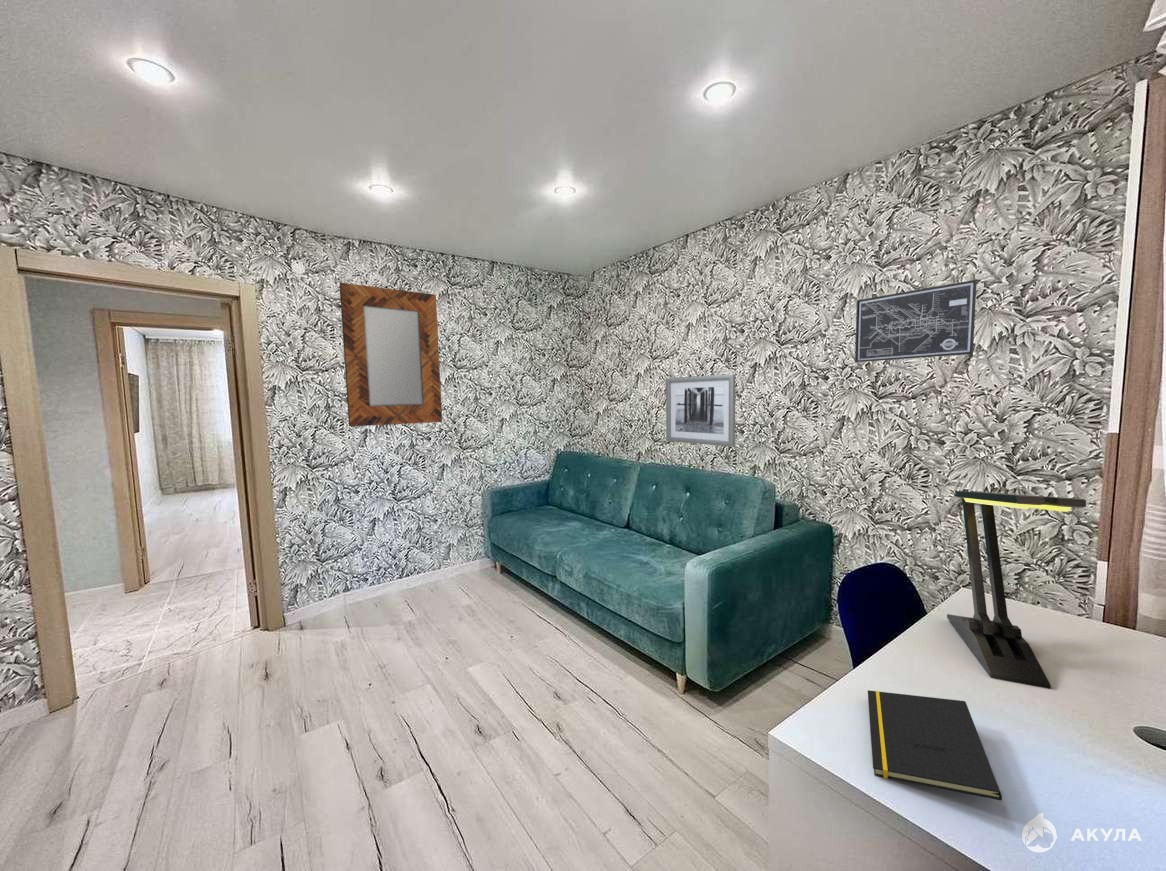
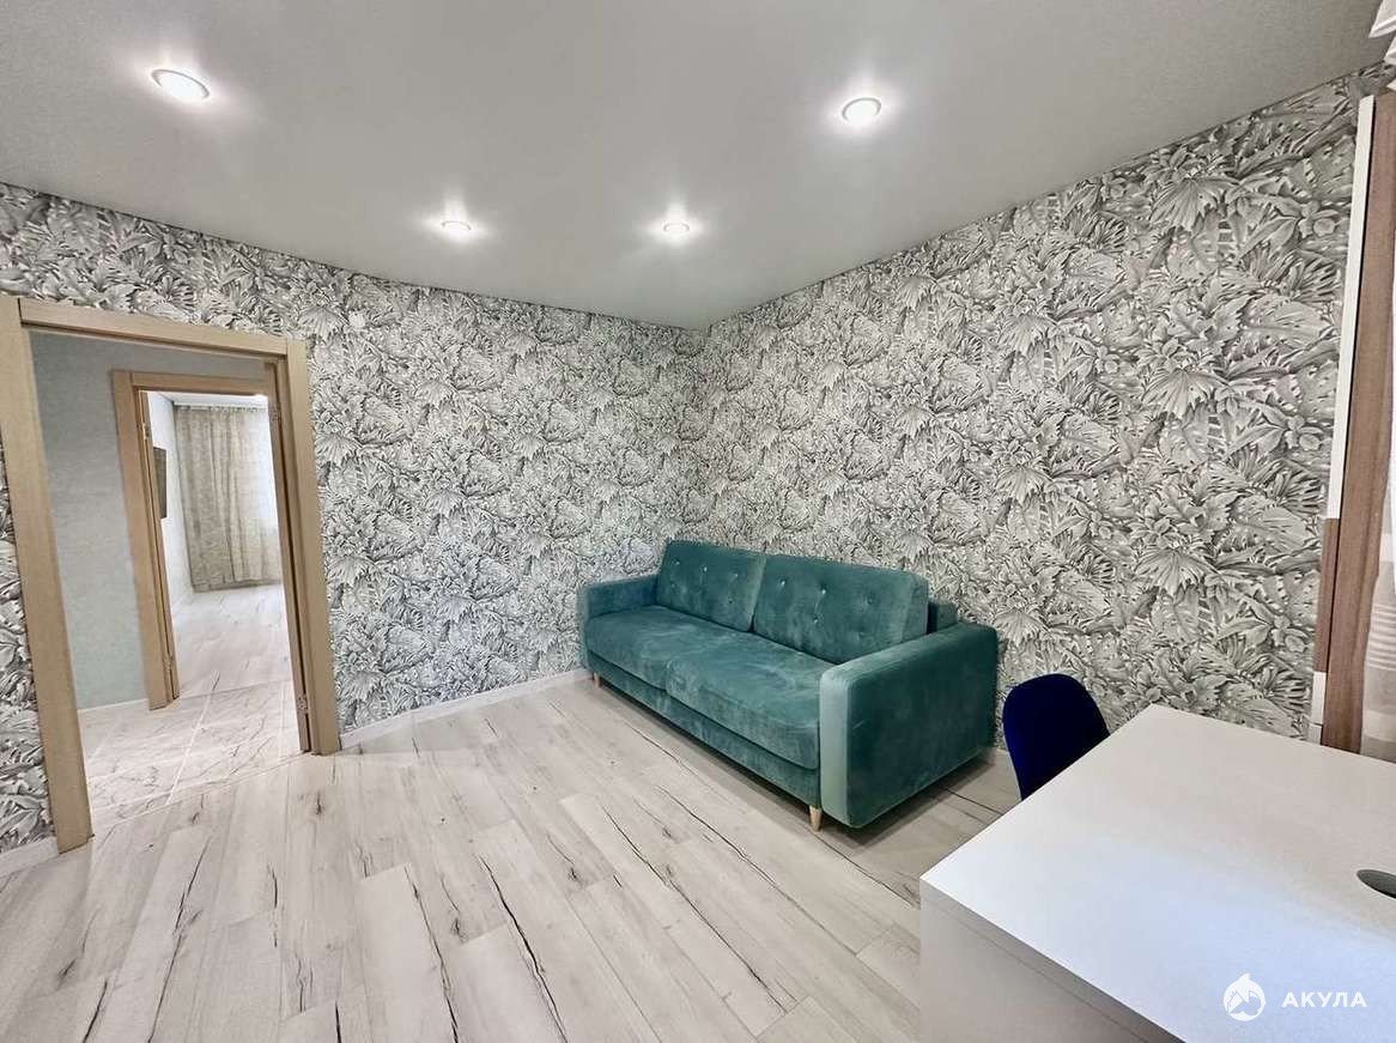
- wall art [854,279,978,363]
- wall art [665,373,737,448]
- home mirror [338,282,443,428]
- desk lamp [946,490,1087,690]
- notepad [867,689,1003,801]
